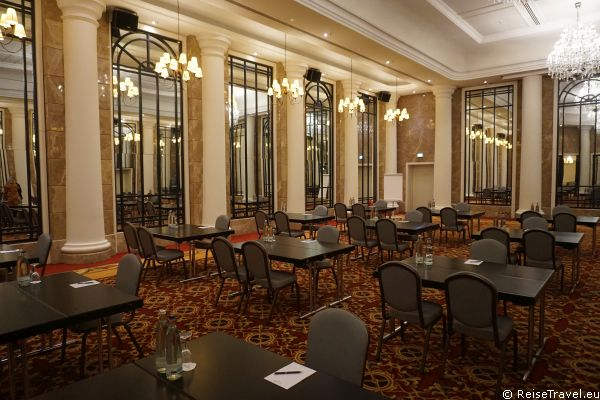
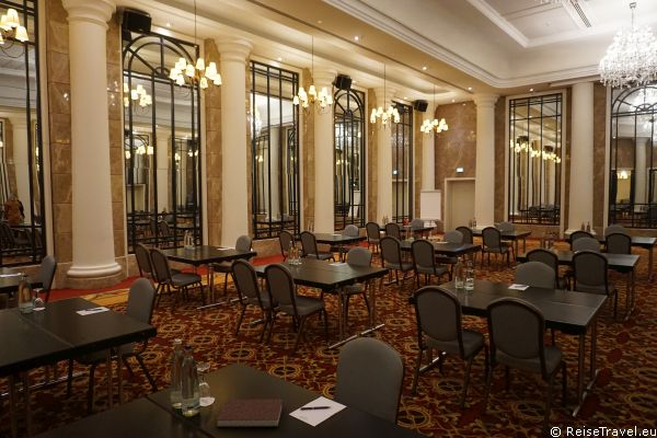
+ notebook [215,399,284,428]
